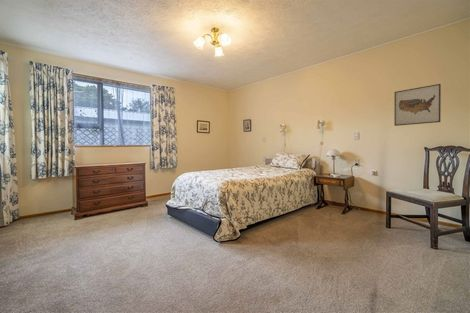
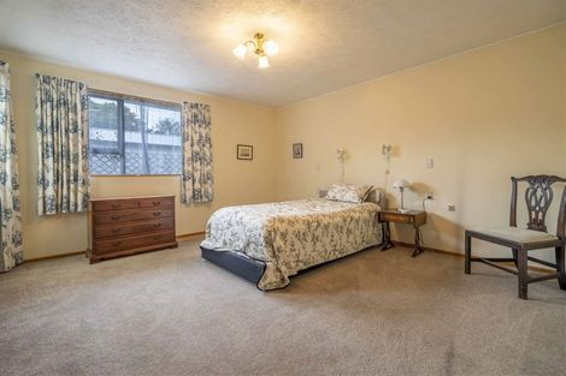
- wall art [393,83,442,127]
